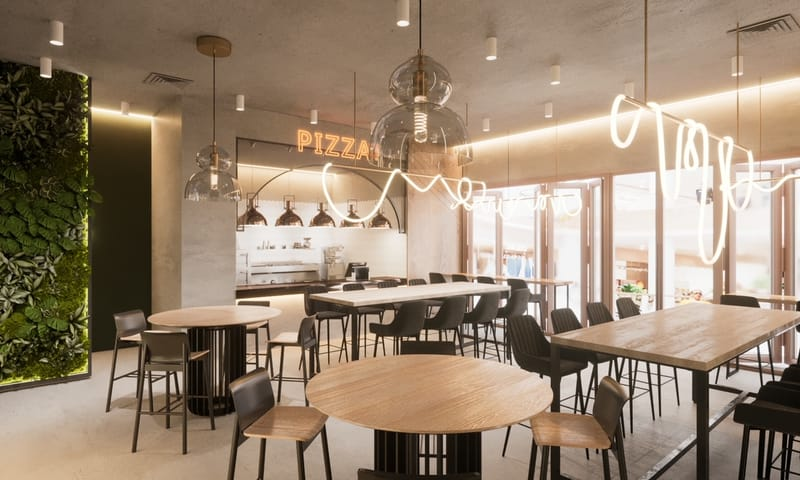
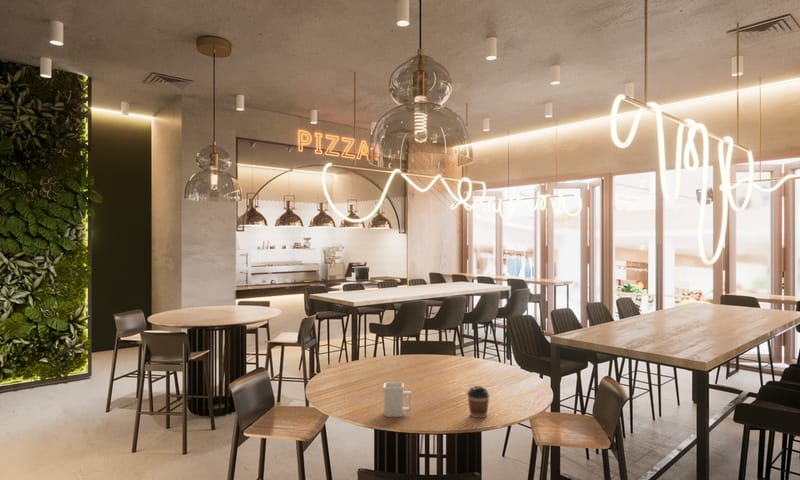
+ coffee cup [466,385,491,419]
+ mug [382,381,412,418]
